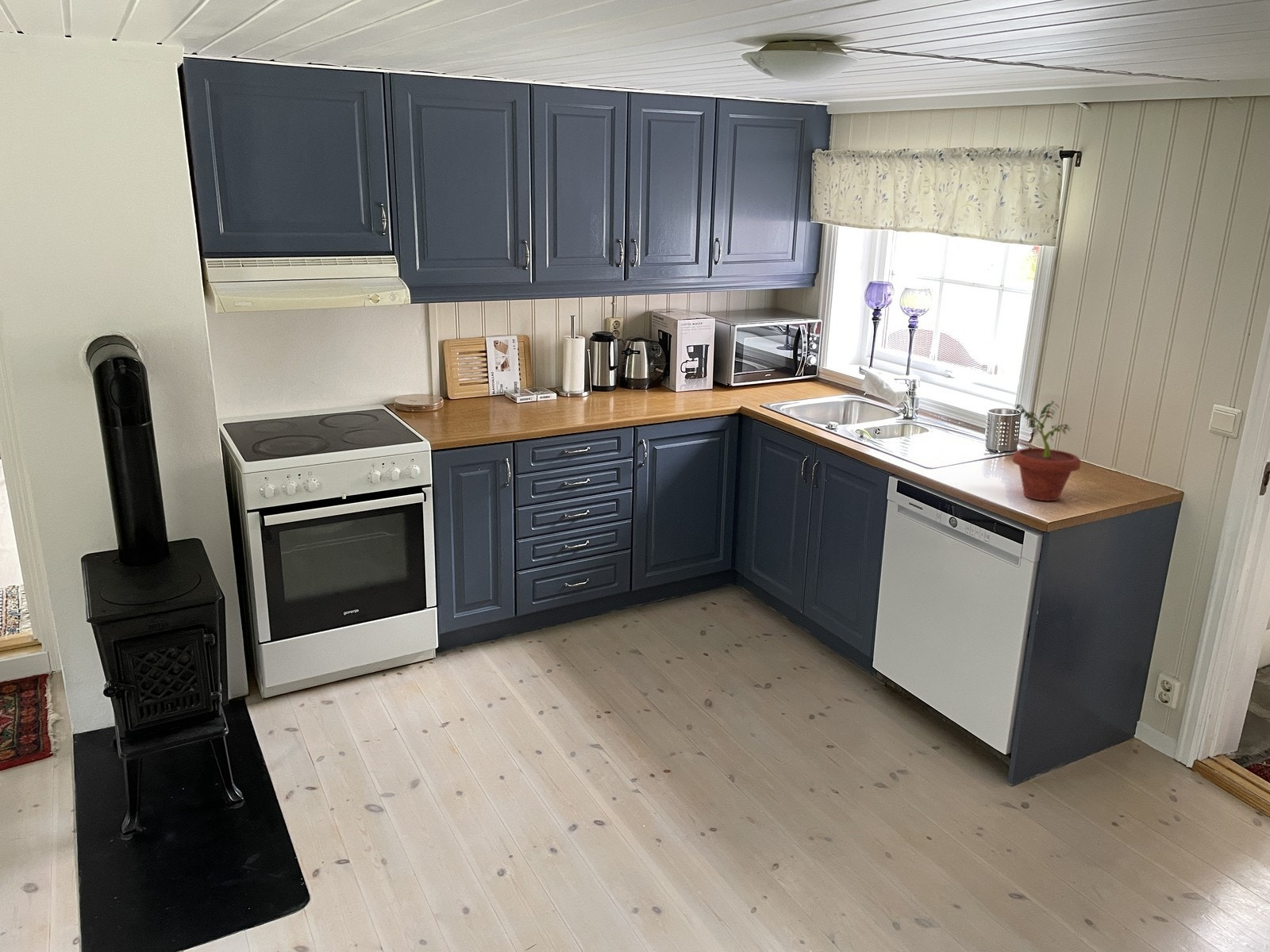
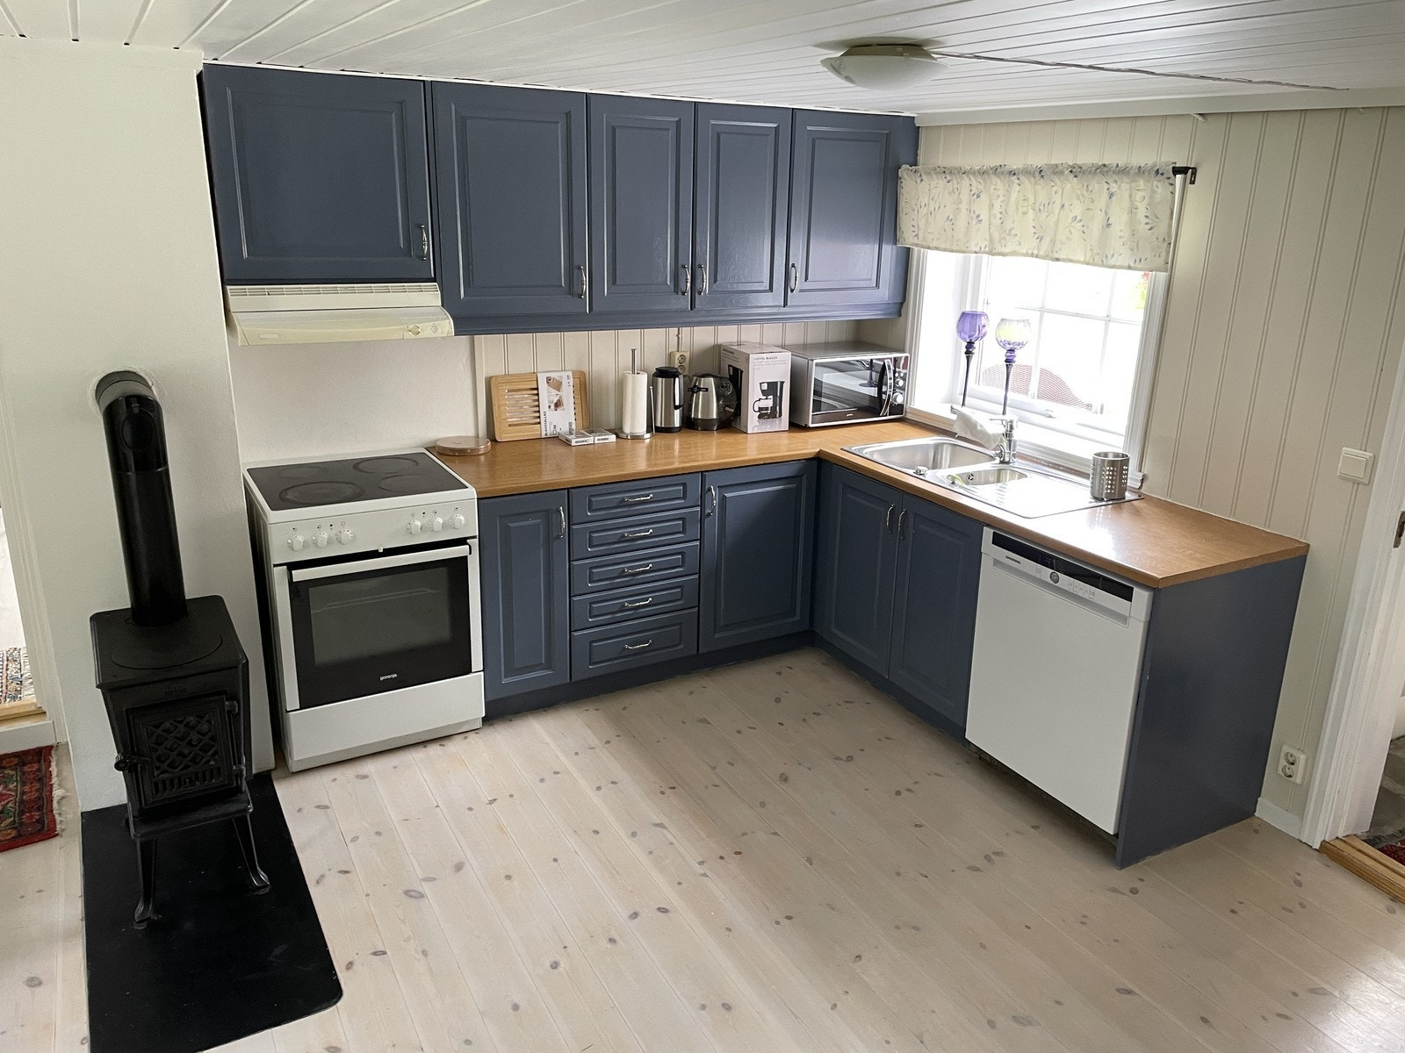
- potted plant [1011,400,1082,501]
